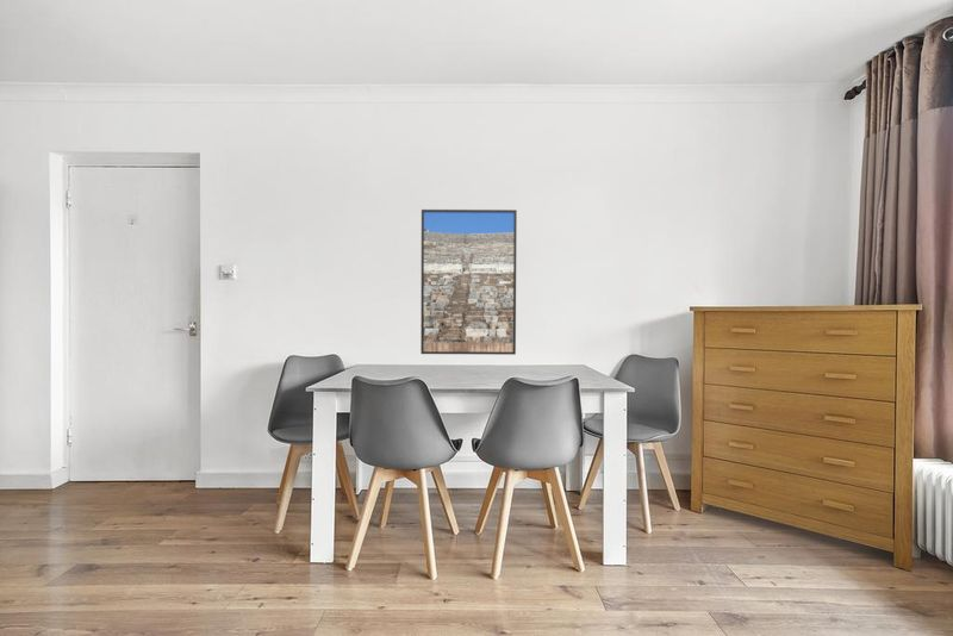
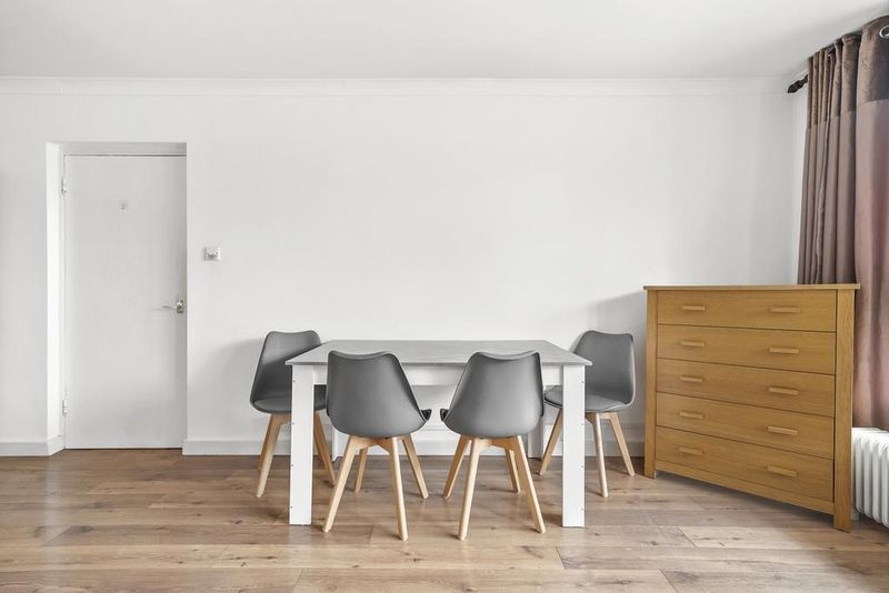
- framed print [419,208,518,356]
